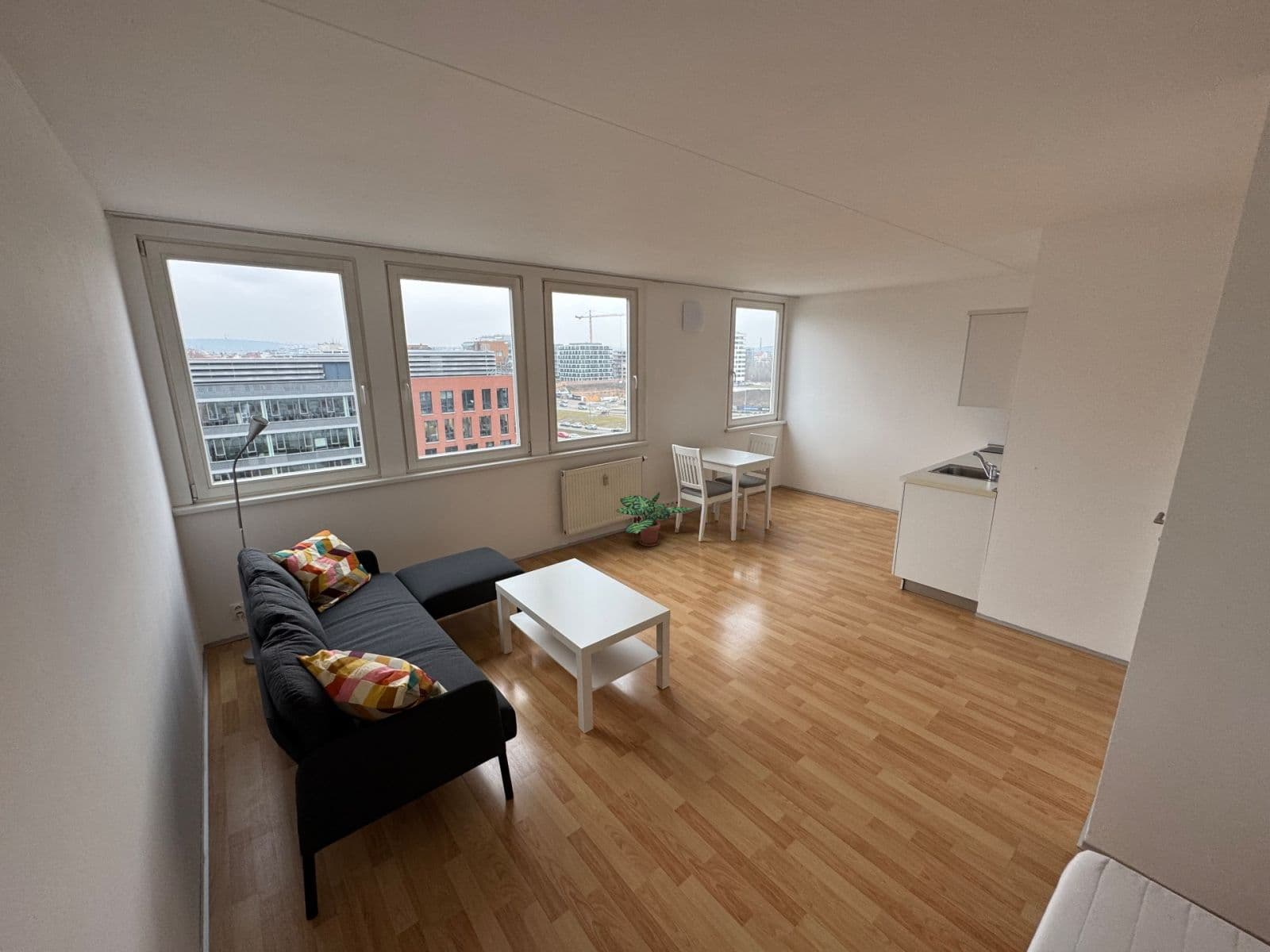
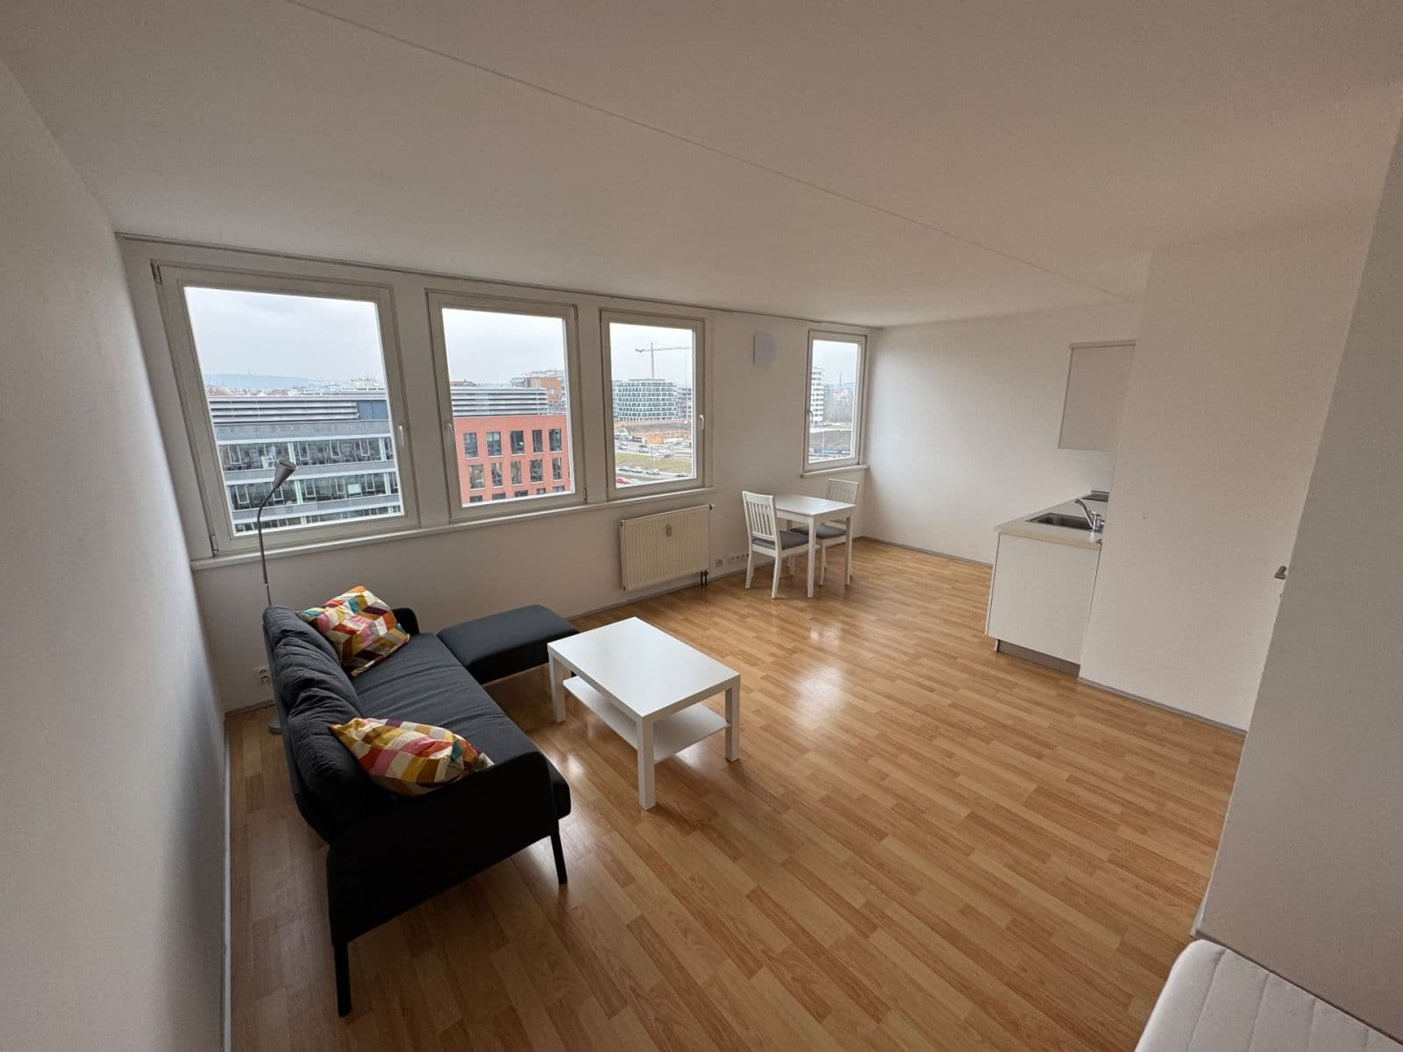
- potted plant [614,491,695,547]
